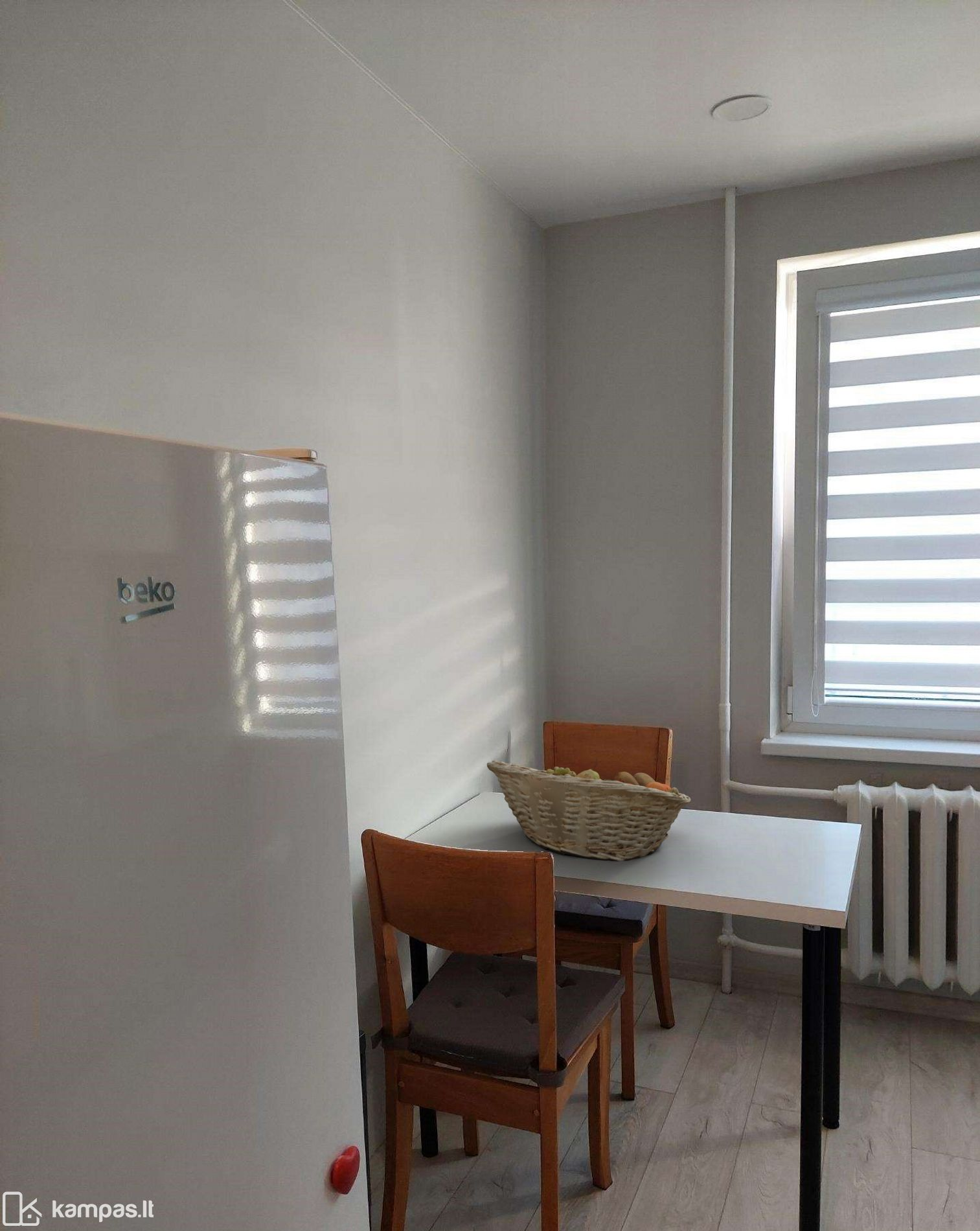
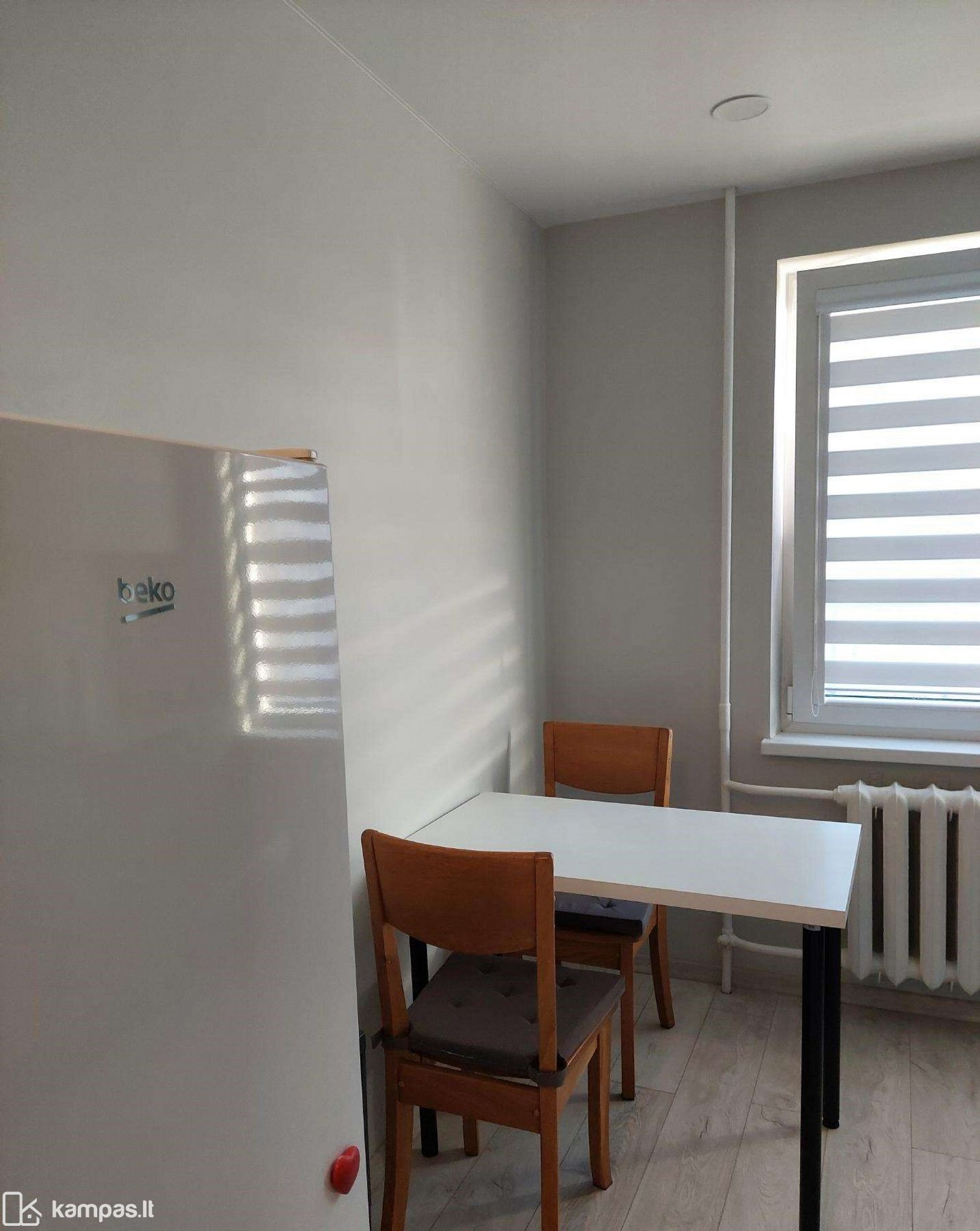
- fruit basket [486,758,692,862]
